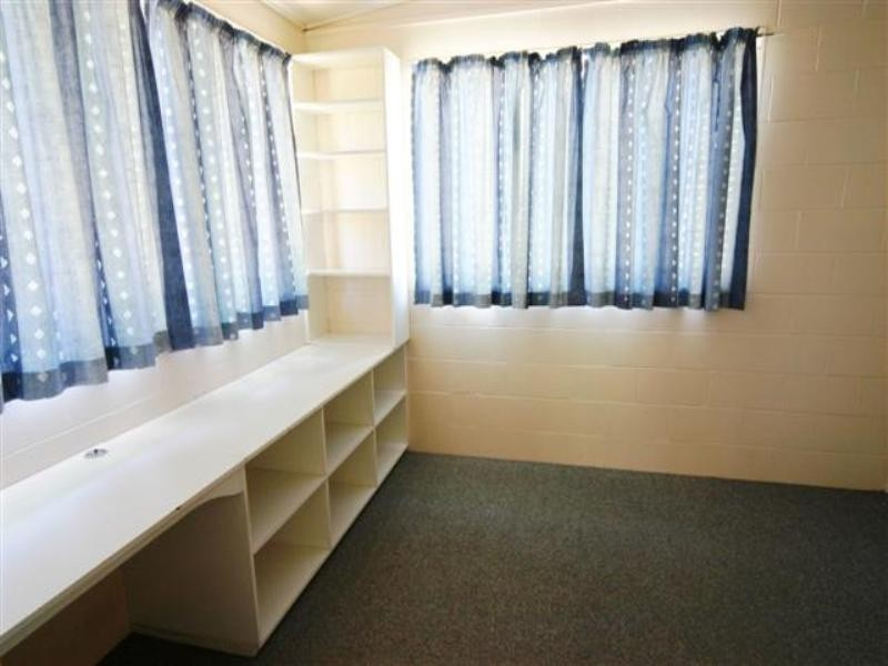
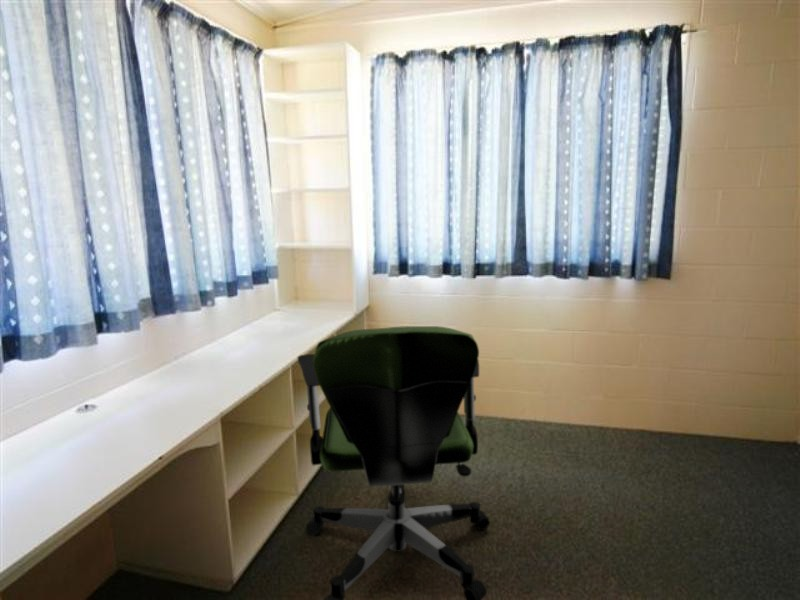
+ office chair [297,325,490,600]
